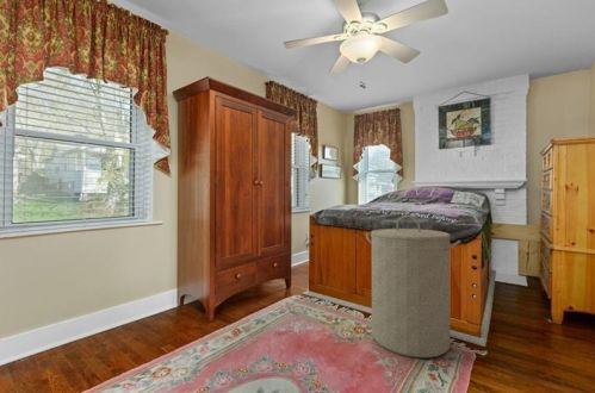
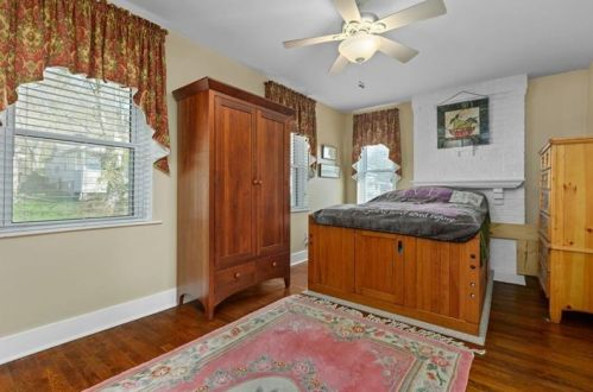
- laundry hamper [365,214,461,358]
